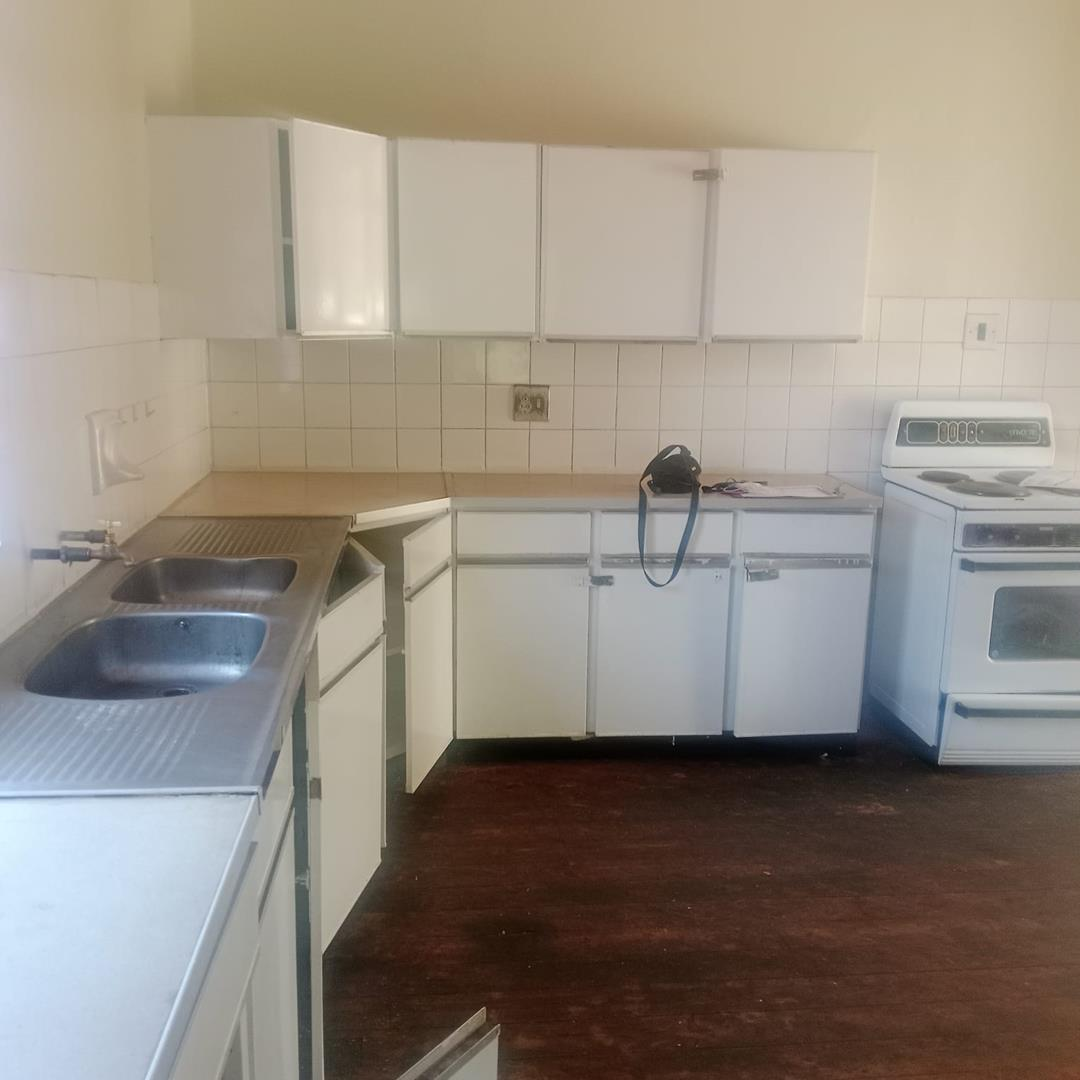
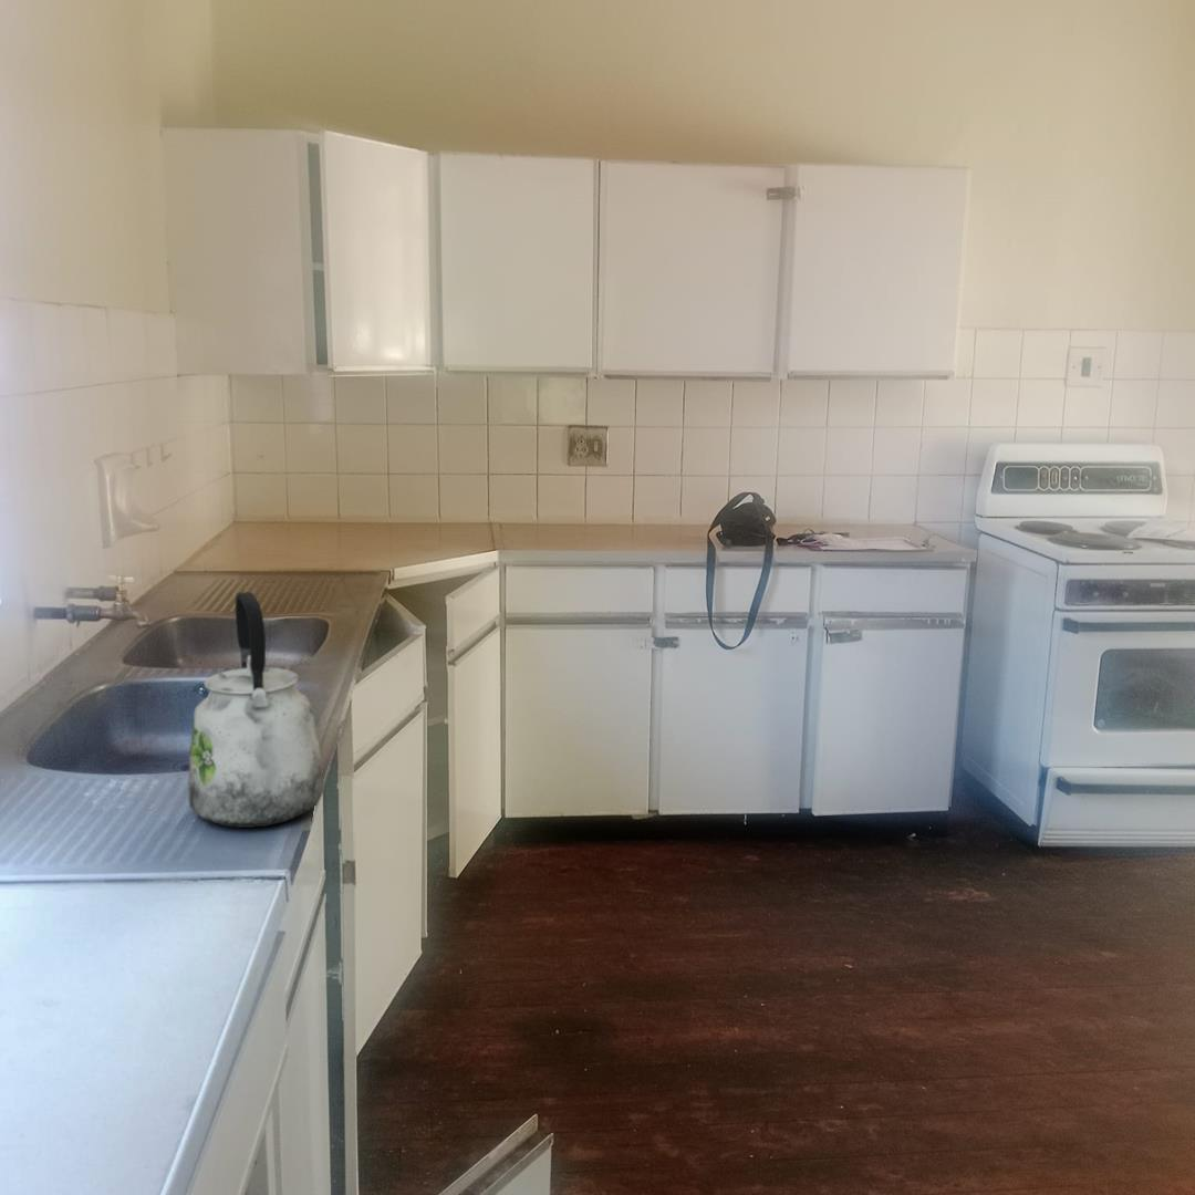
+ kettle [187,591,325,829]
